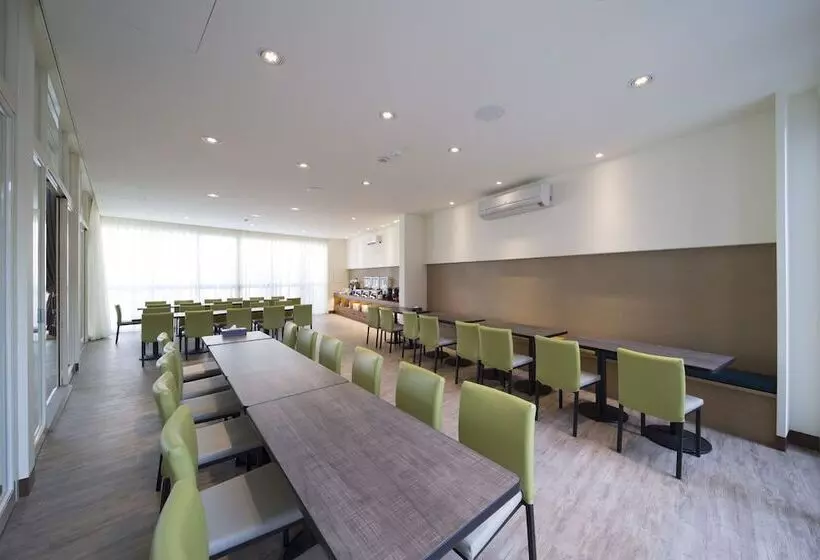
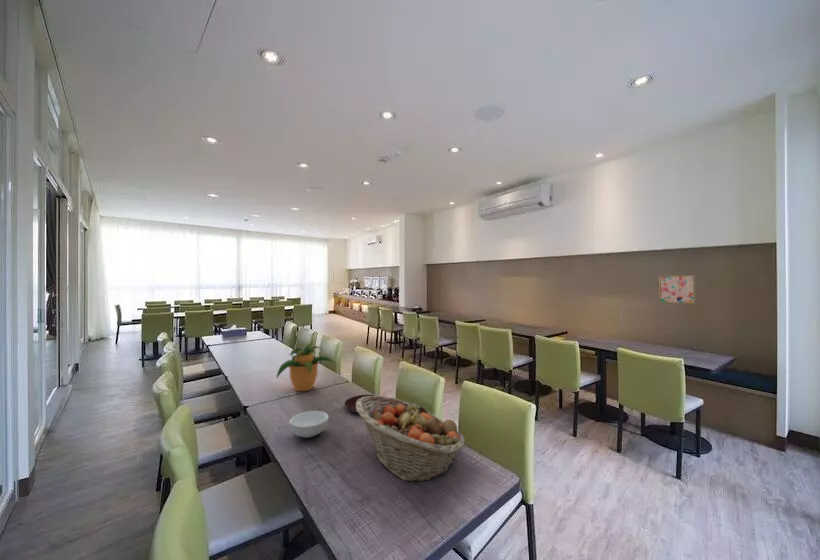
+ fruit basket [356,395,466,482]
+ plate [343,394,377,414]
+ cereal bowl [289,410,329,439]
+ wall art [658,274,697,305]
+ potted plant [276,342,336,392]
